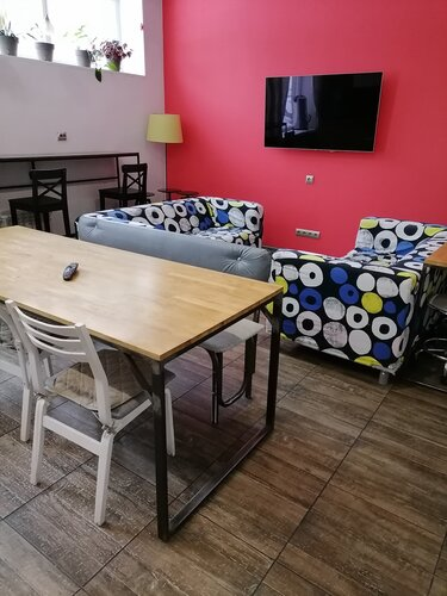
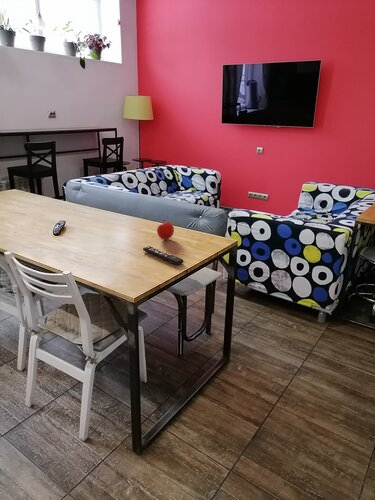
+ fruit [156,220,175,241]
+ remote control [142,245,185,266]
